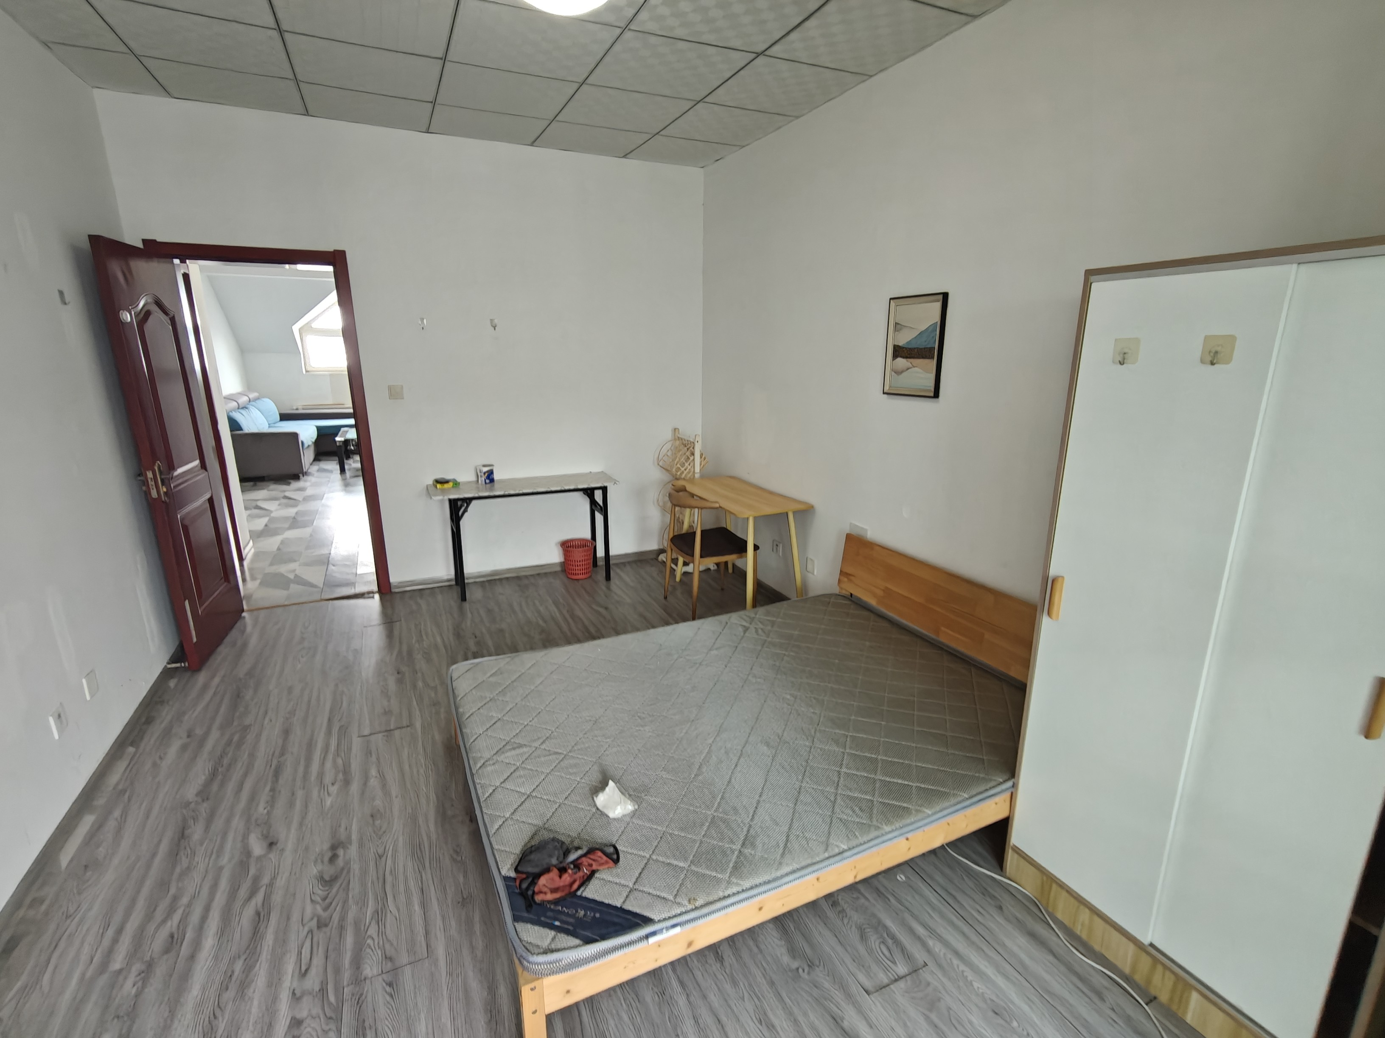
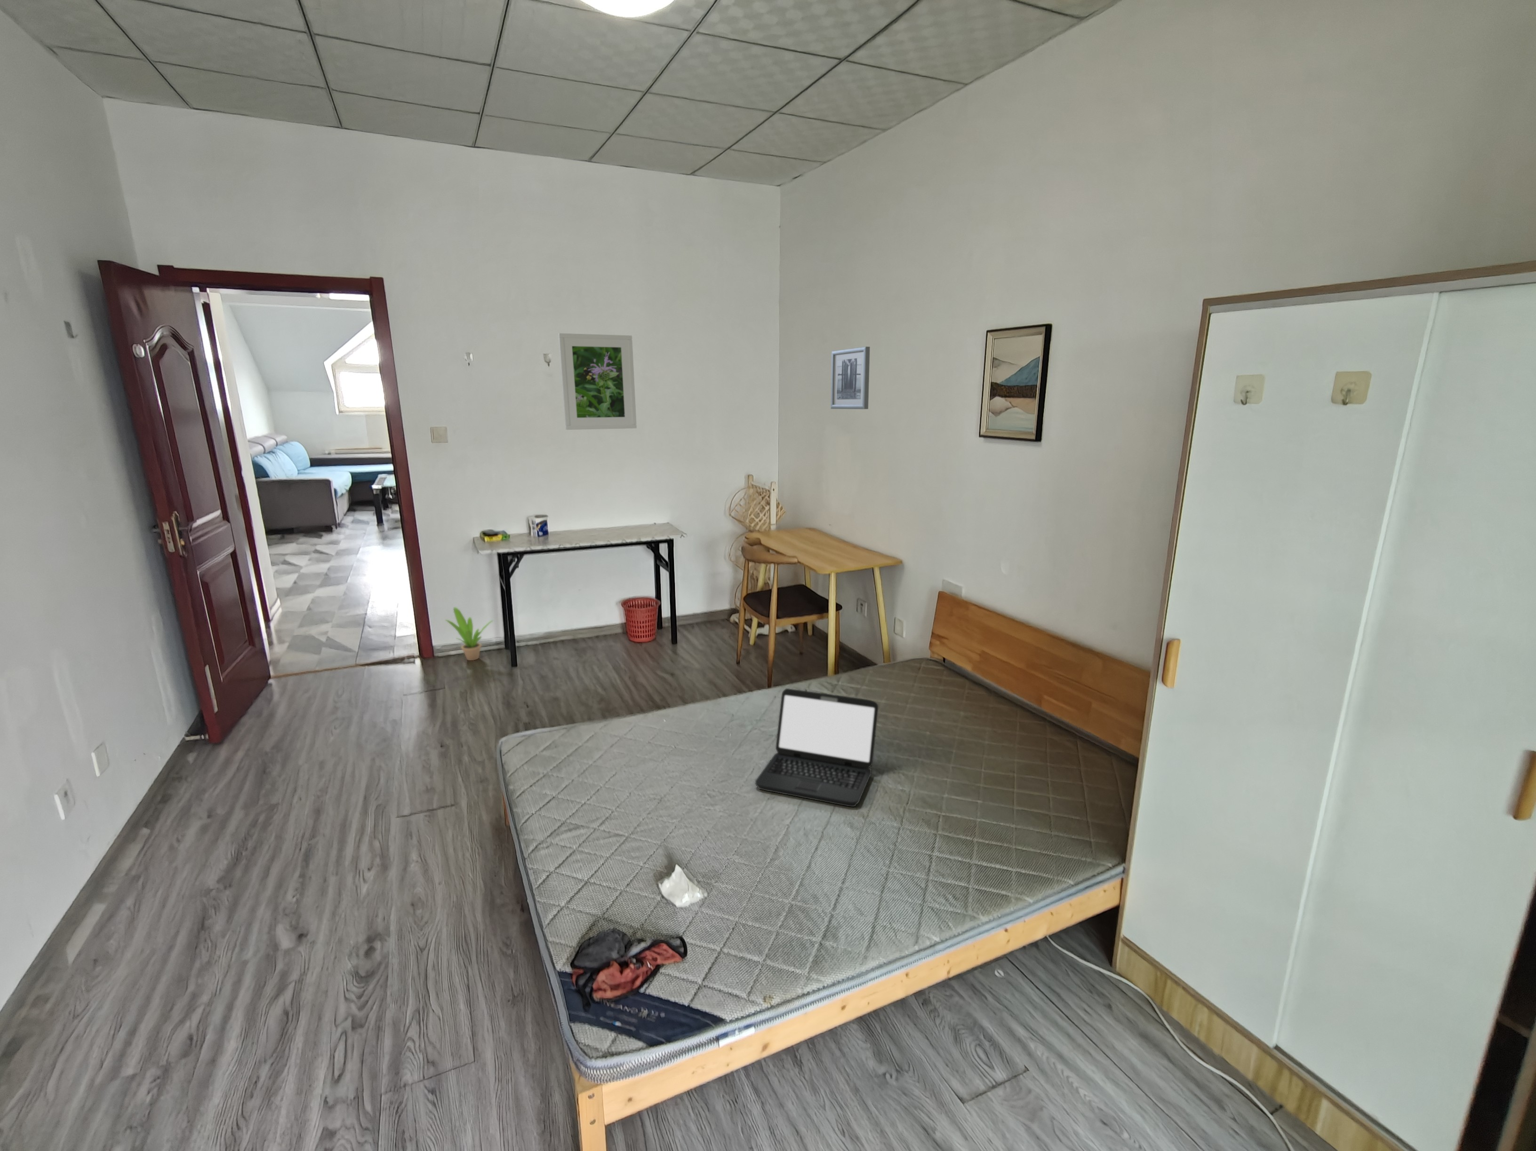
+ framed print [558,332,637,430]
+ wall art [830,346,871,410]
+ potted plant [445,607,493,661]
+ laptop [755,688,878,808]
